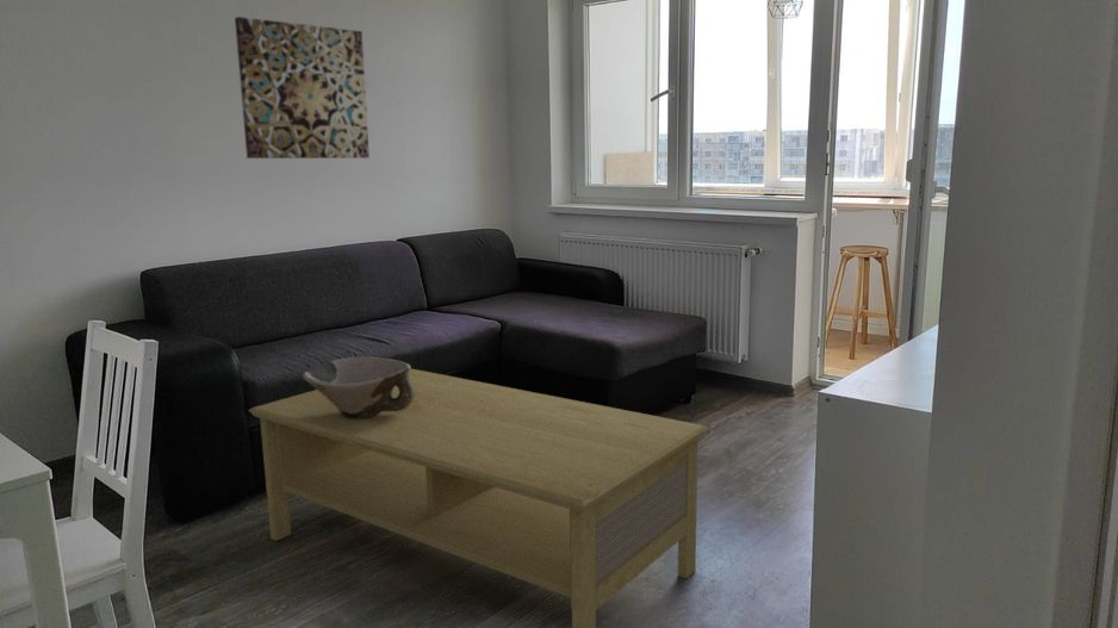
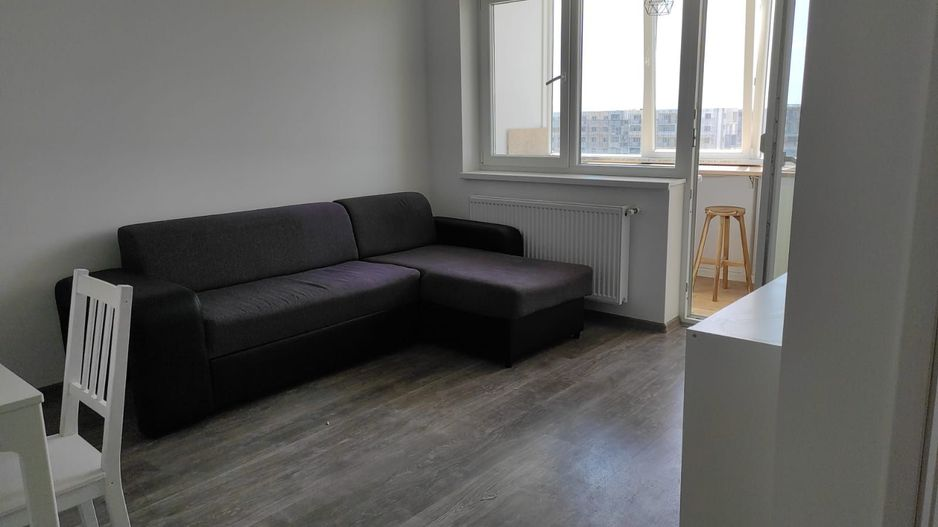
- wall art [234,15,371,160]
- ceramic bowl [302,355,415,418]
- coffee table [248,368,710,628]
